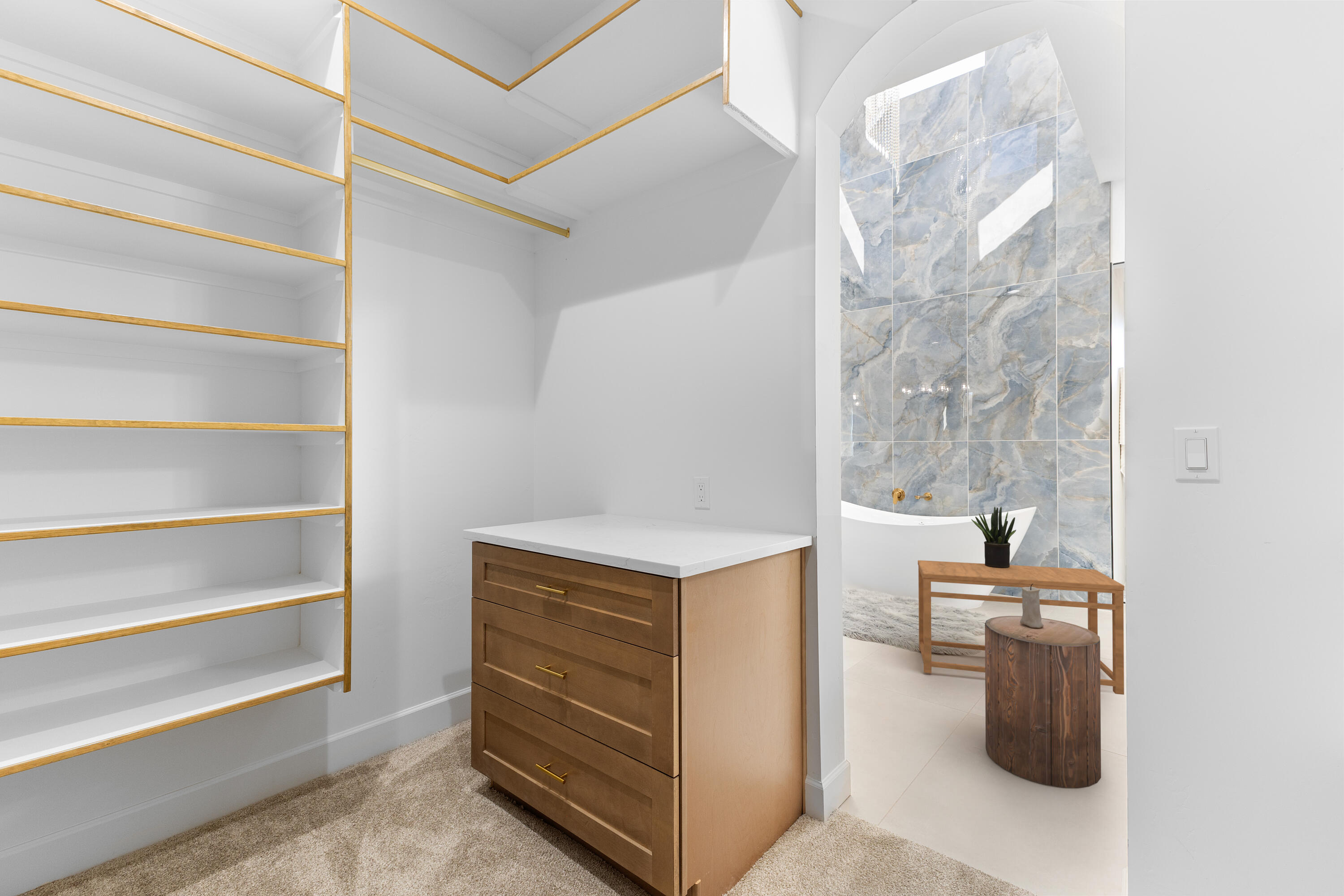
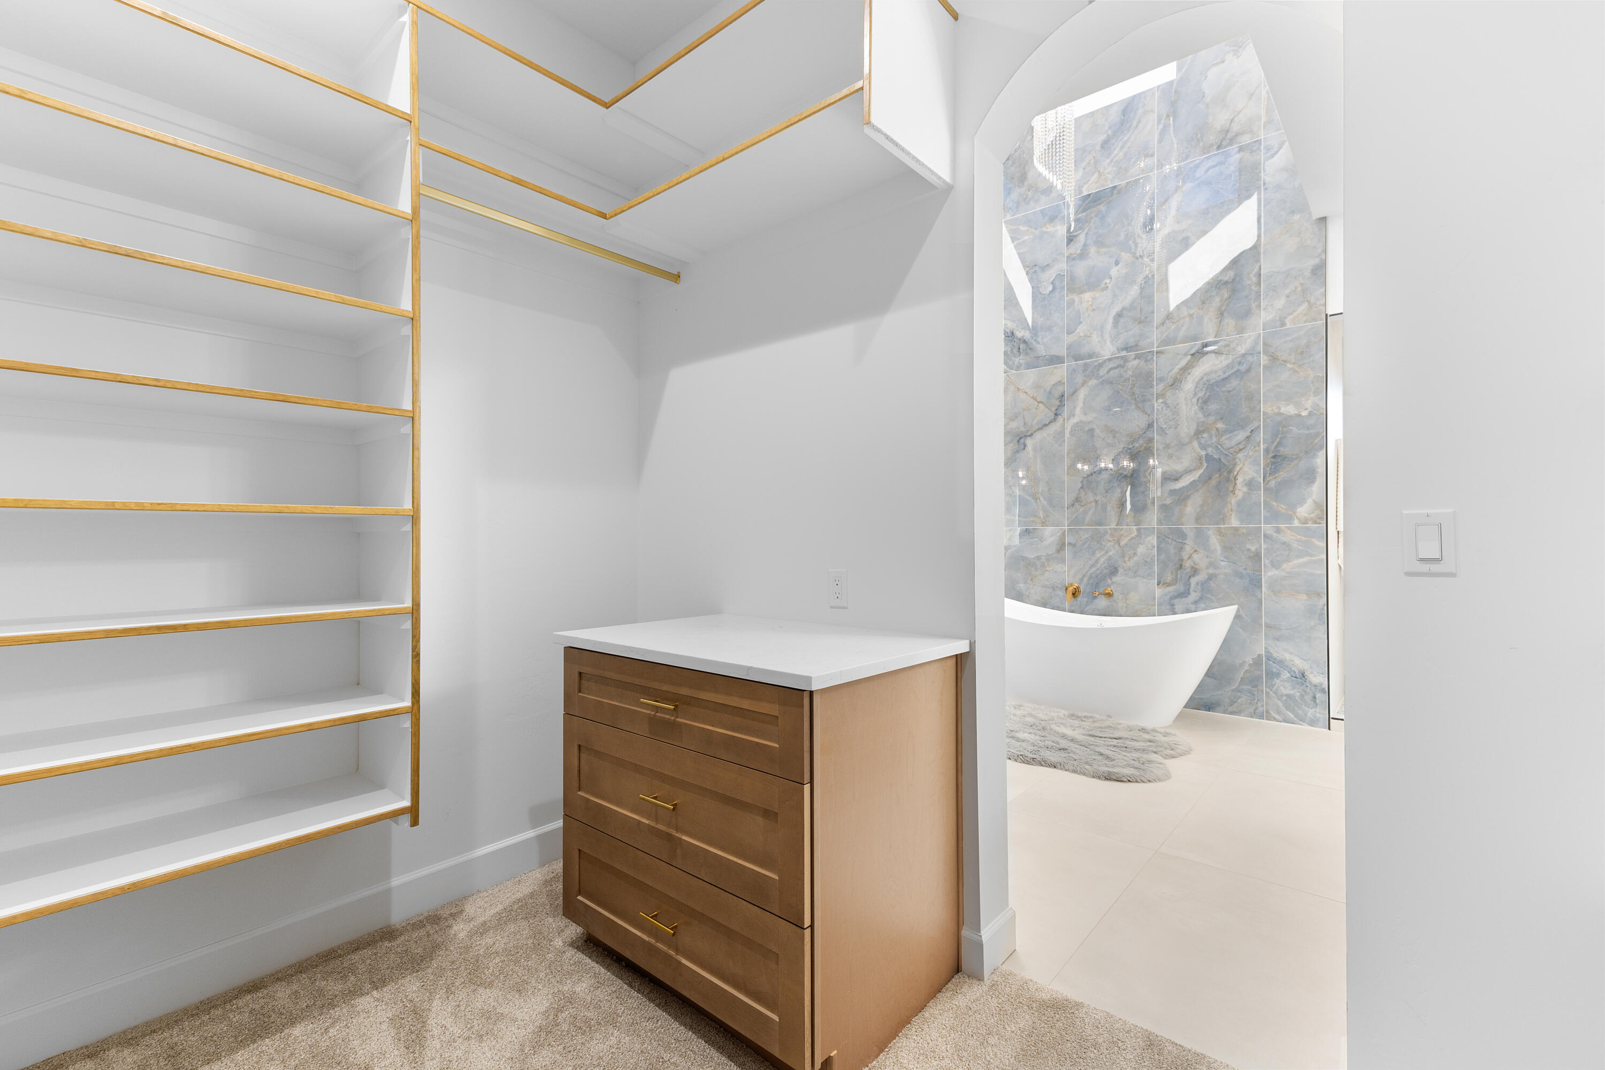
- candle [1020,584,1044,628]
- potted plant [971,506,1017,568]
- side table [918,560,1125,695]
- stool [984,616,1102,788]
